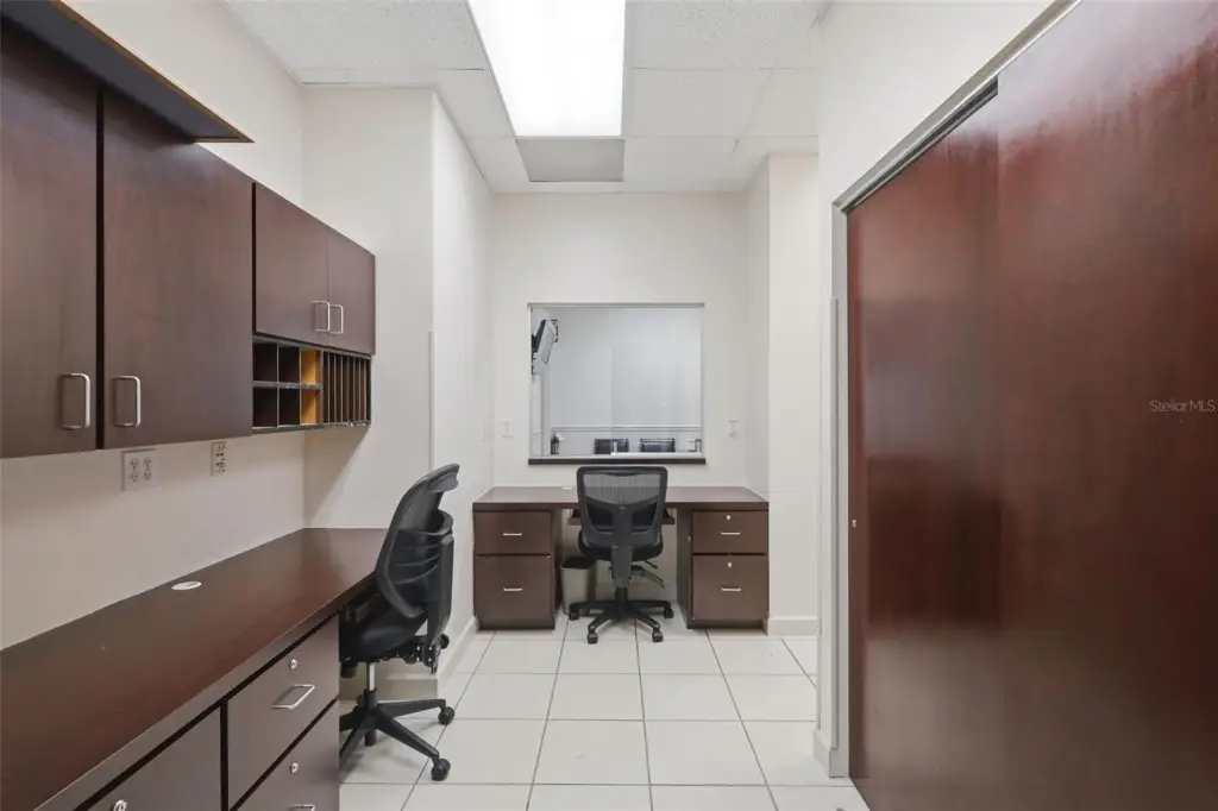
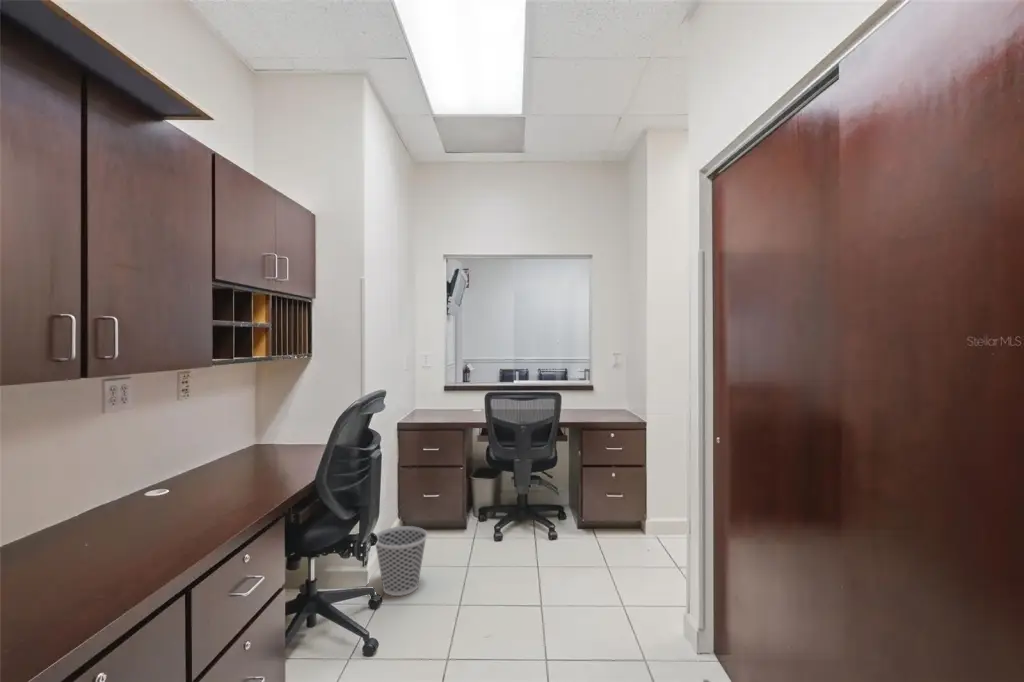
+ wastebasket [375,525,428,597]
